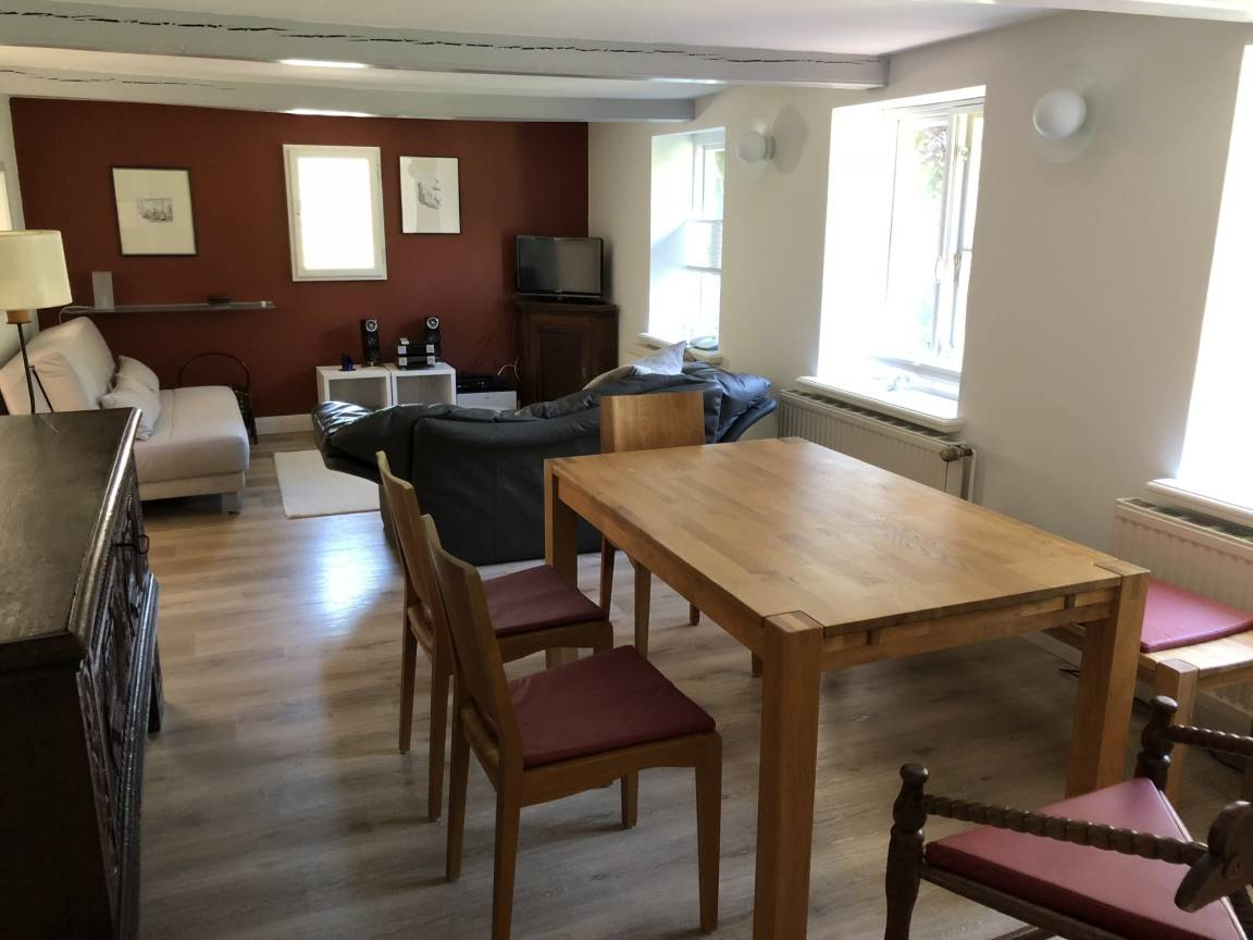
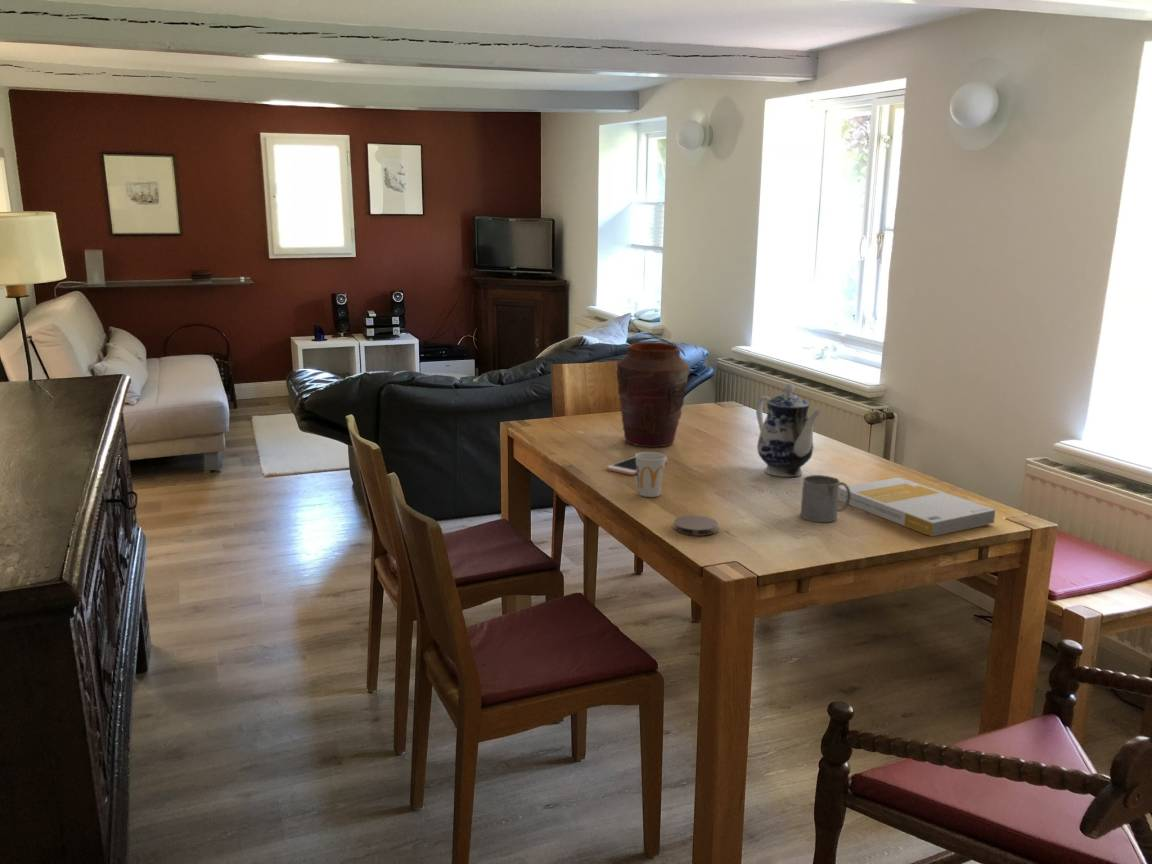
+ vase [616,341,691,449]
+ teapot [755,382,822,478]
+ cell phone [606,456,668,476]
+ book [838,476,997,537]
+ cup [634,451,668,498]
+ mug [800,474,851,523]
+ coaster [673,514,719,537]
